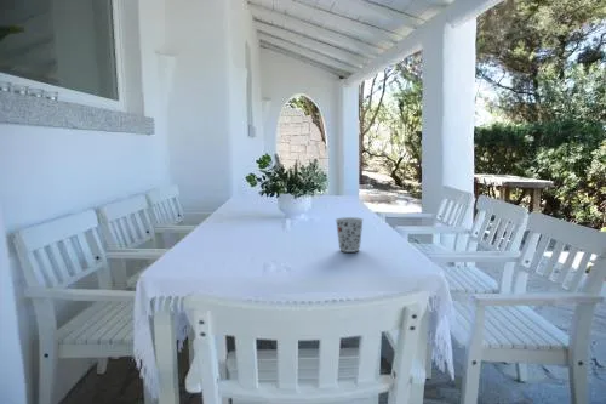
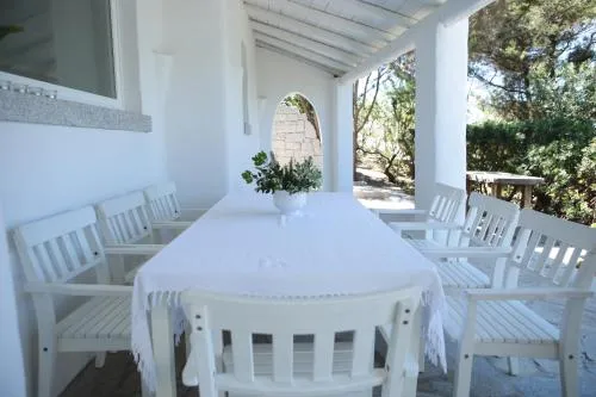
- cup [335,216,365,254]
